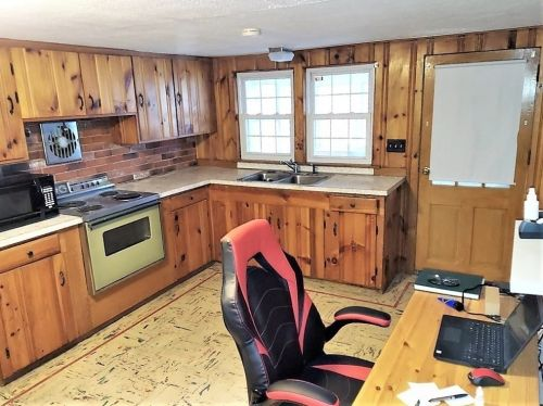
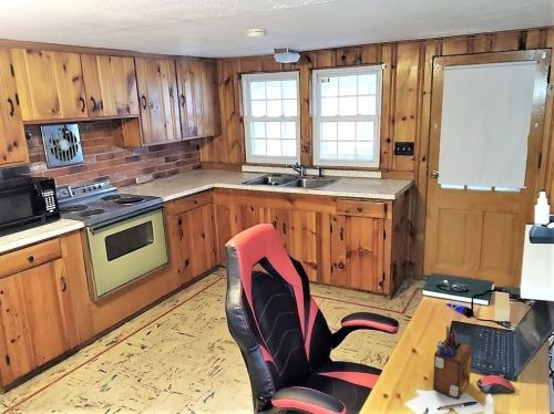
+ desk organizer [432,327,473,400]
